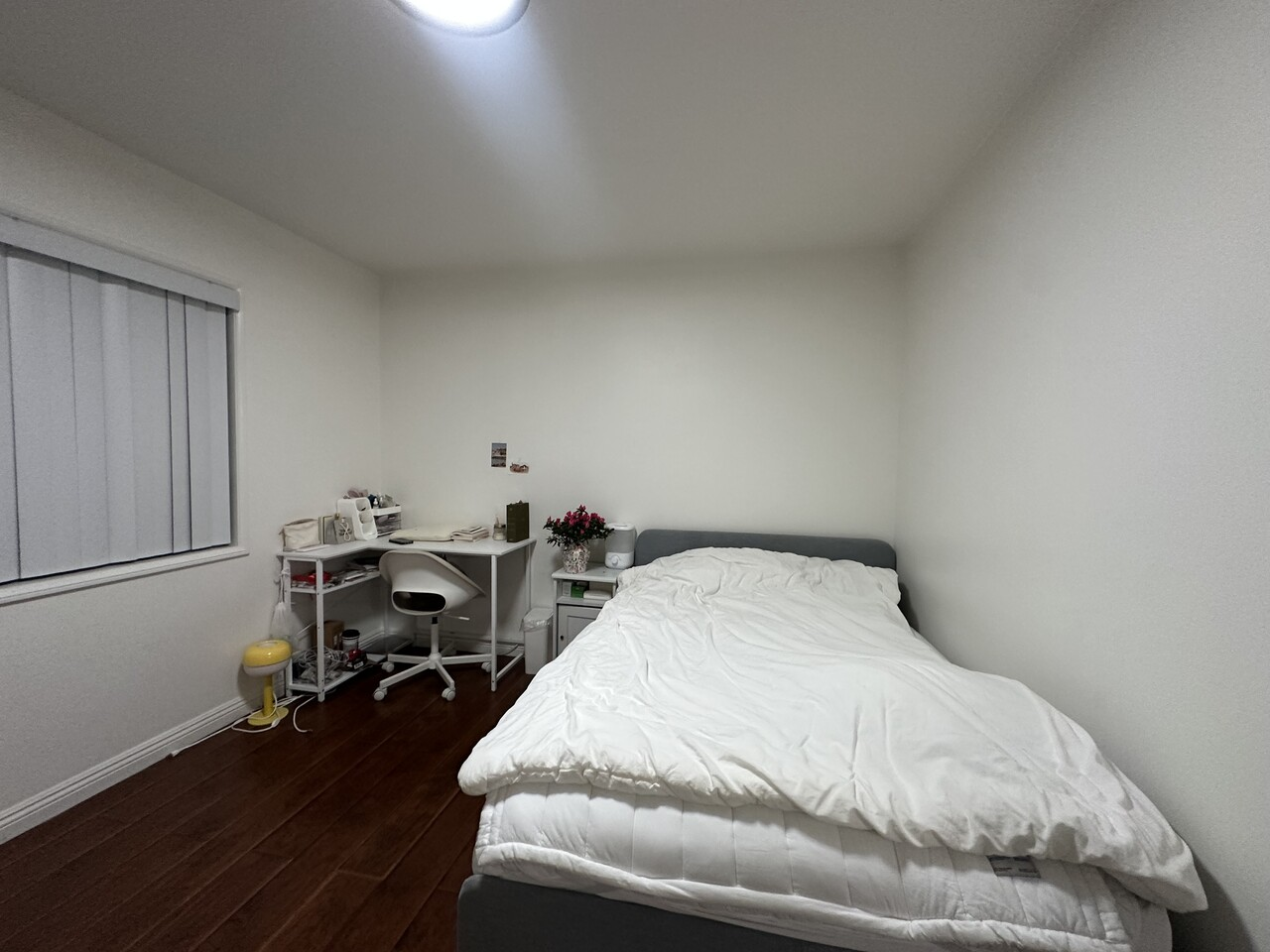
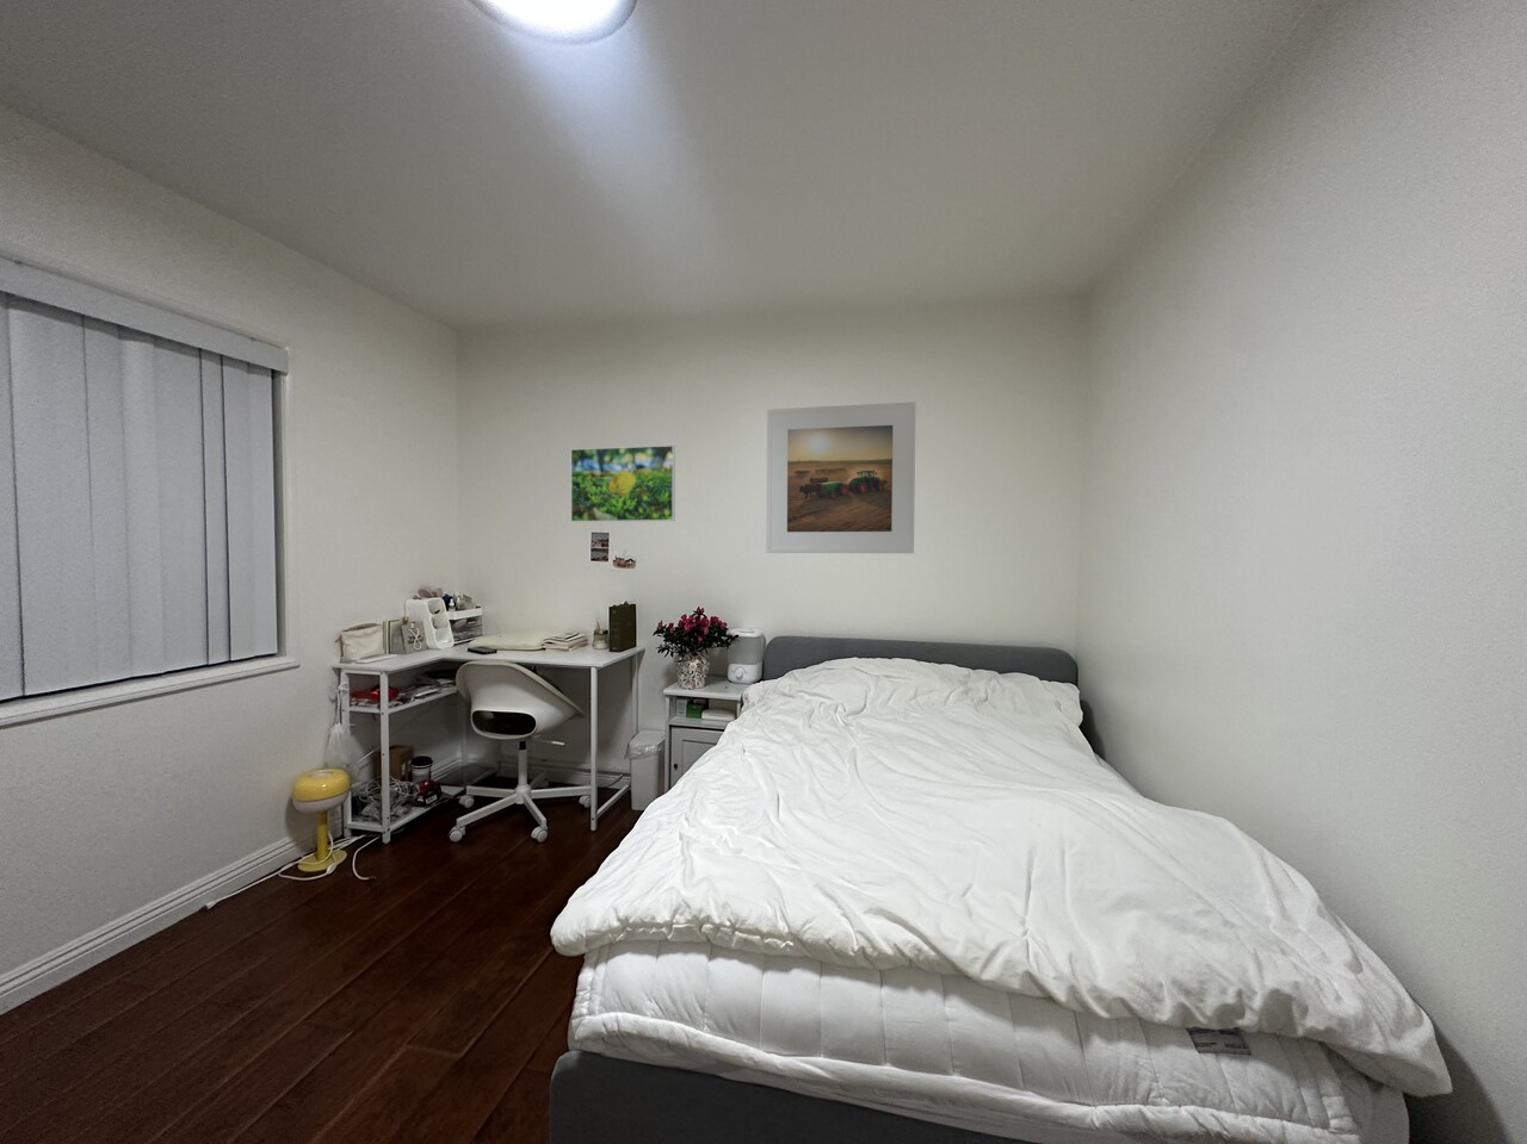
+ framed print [765,400,917,554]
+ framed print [570,445,677,523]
